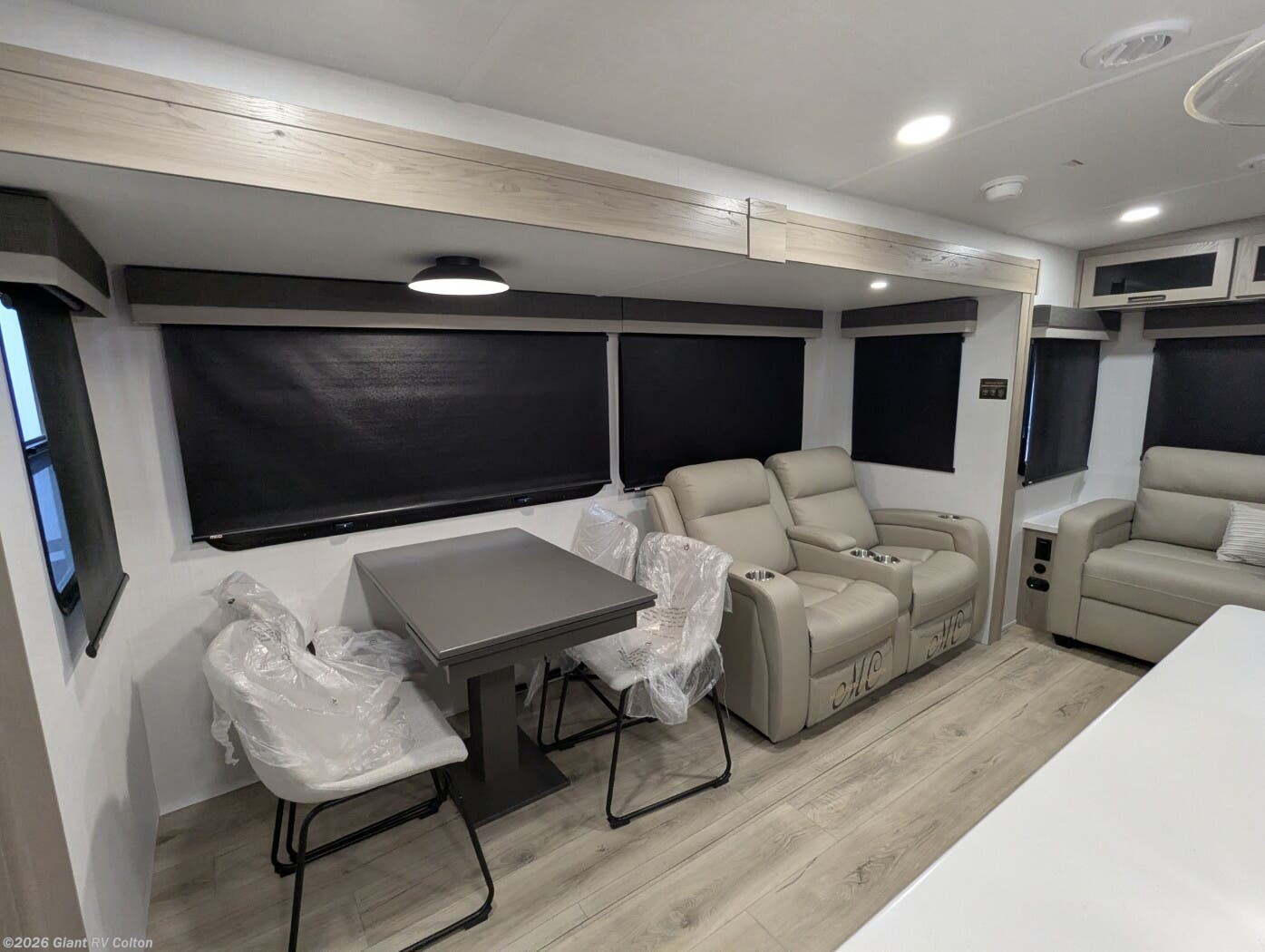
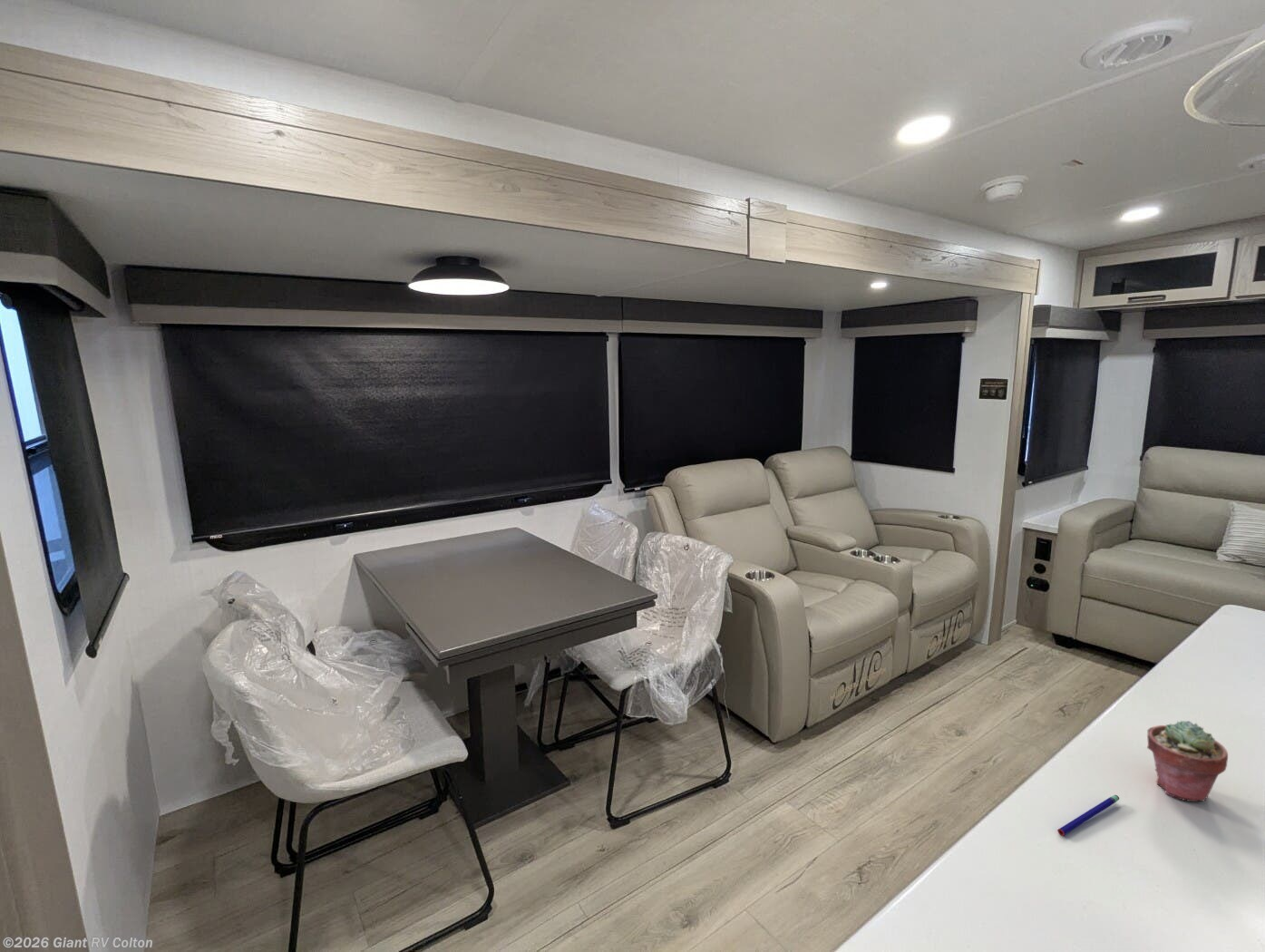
+ potted succulent [1146,720,1229,802]
+ pen [1056,794,1120,837]
